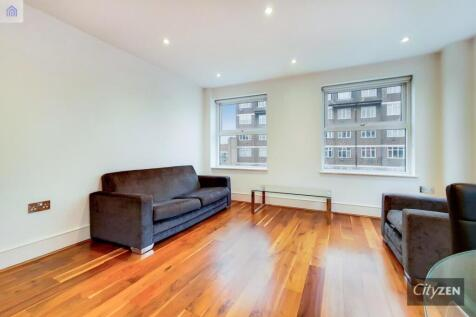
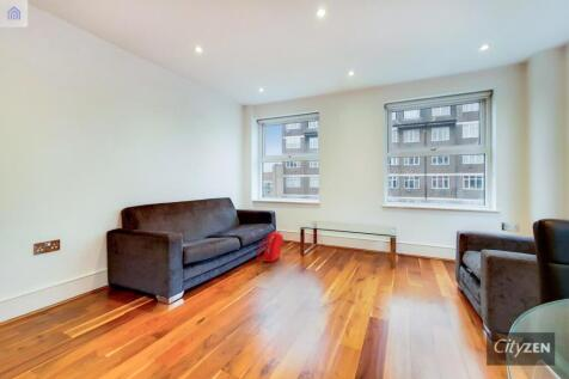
+ backpack [256,230,284,263]
